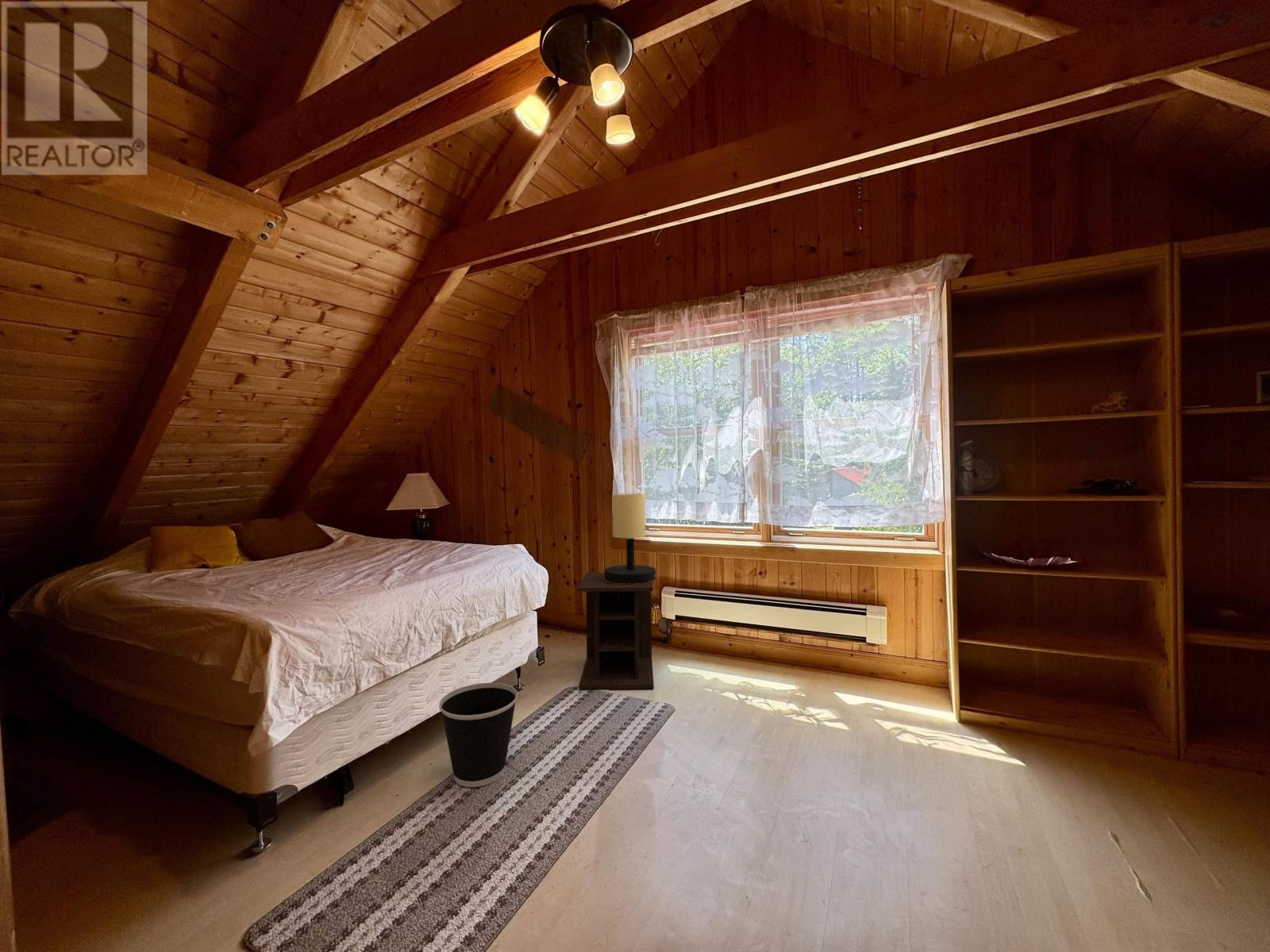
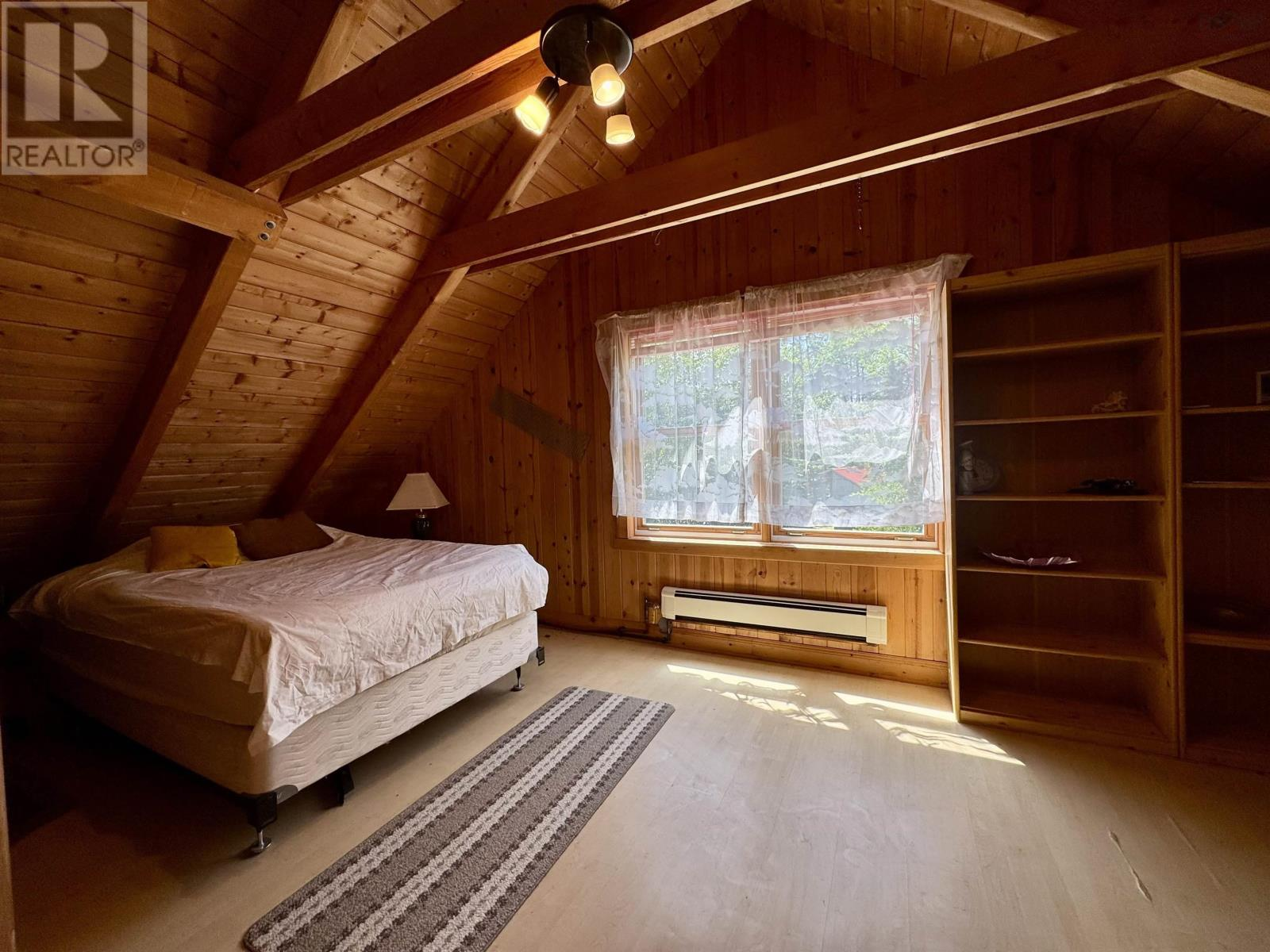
- wastebasket [438,682,518,788]
- table lamp [603,493,657,584]
- nightstand [577,572,655,690]
